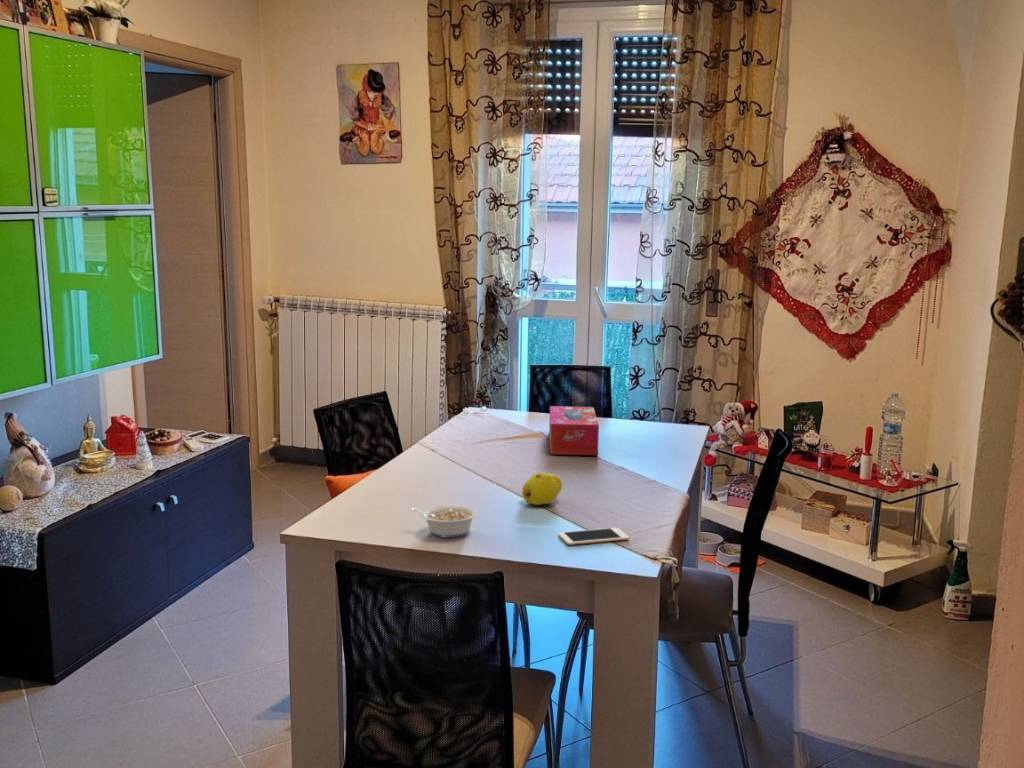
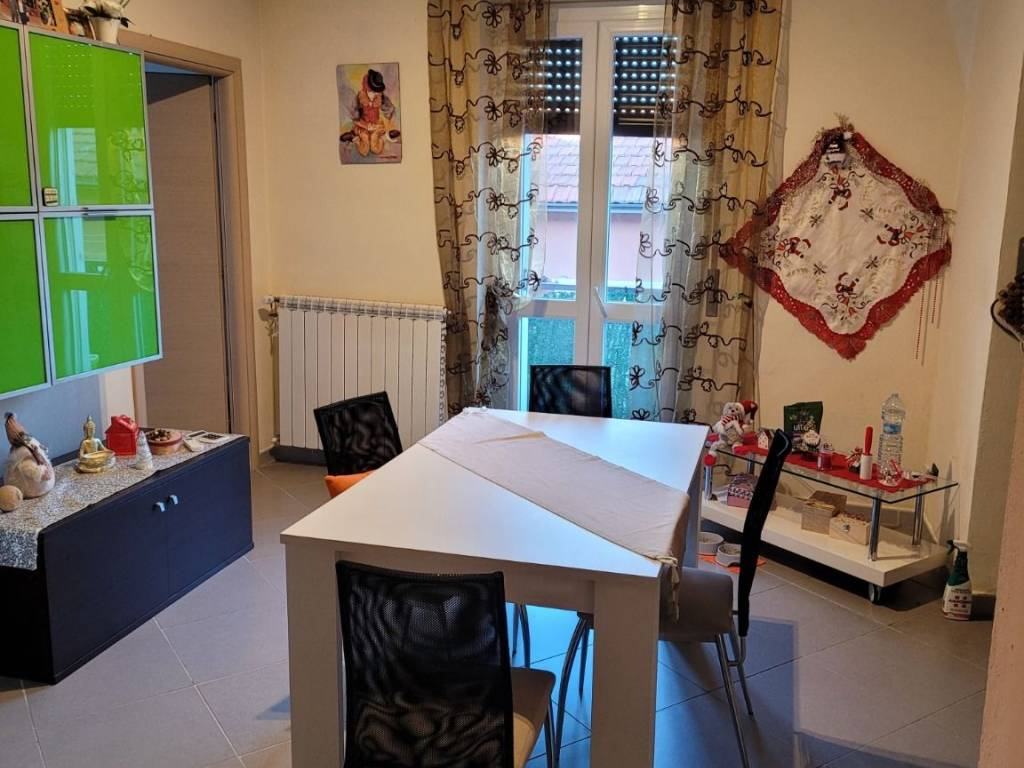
- cell phone [557,527,630,546]
- tissue box [548,405,600,456]
- legume [411,505,478,539]
- fruit [521,471,563,506]
